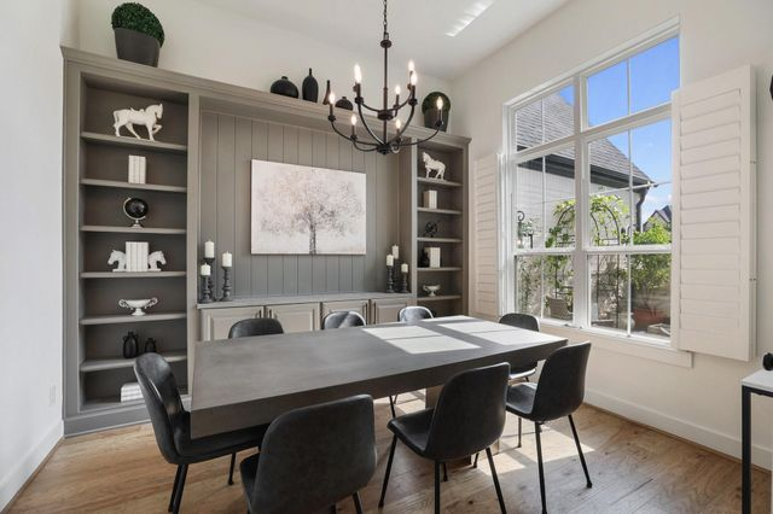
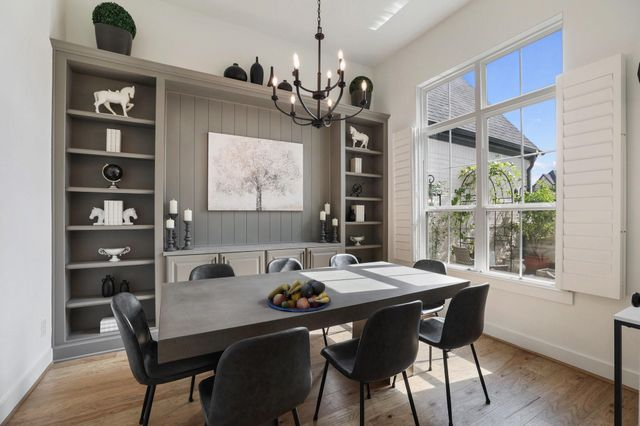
+ fruit bowl [267,279,332,313]
